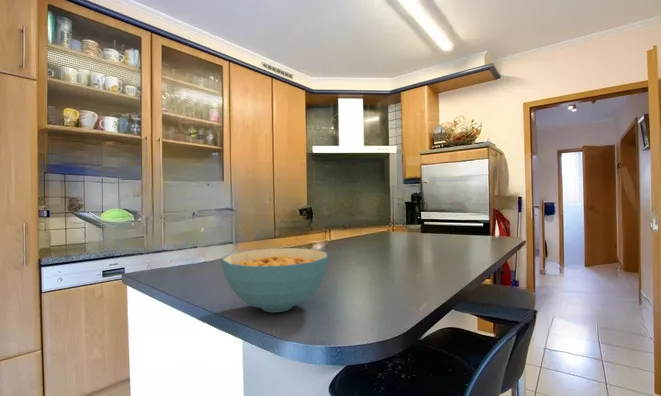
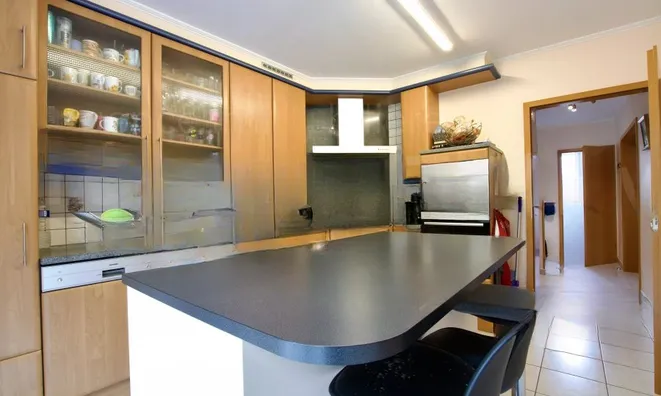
- cereal bowl [221,247,329,313]
